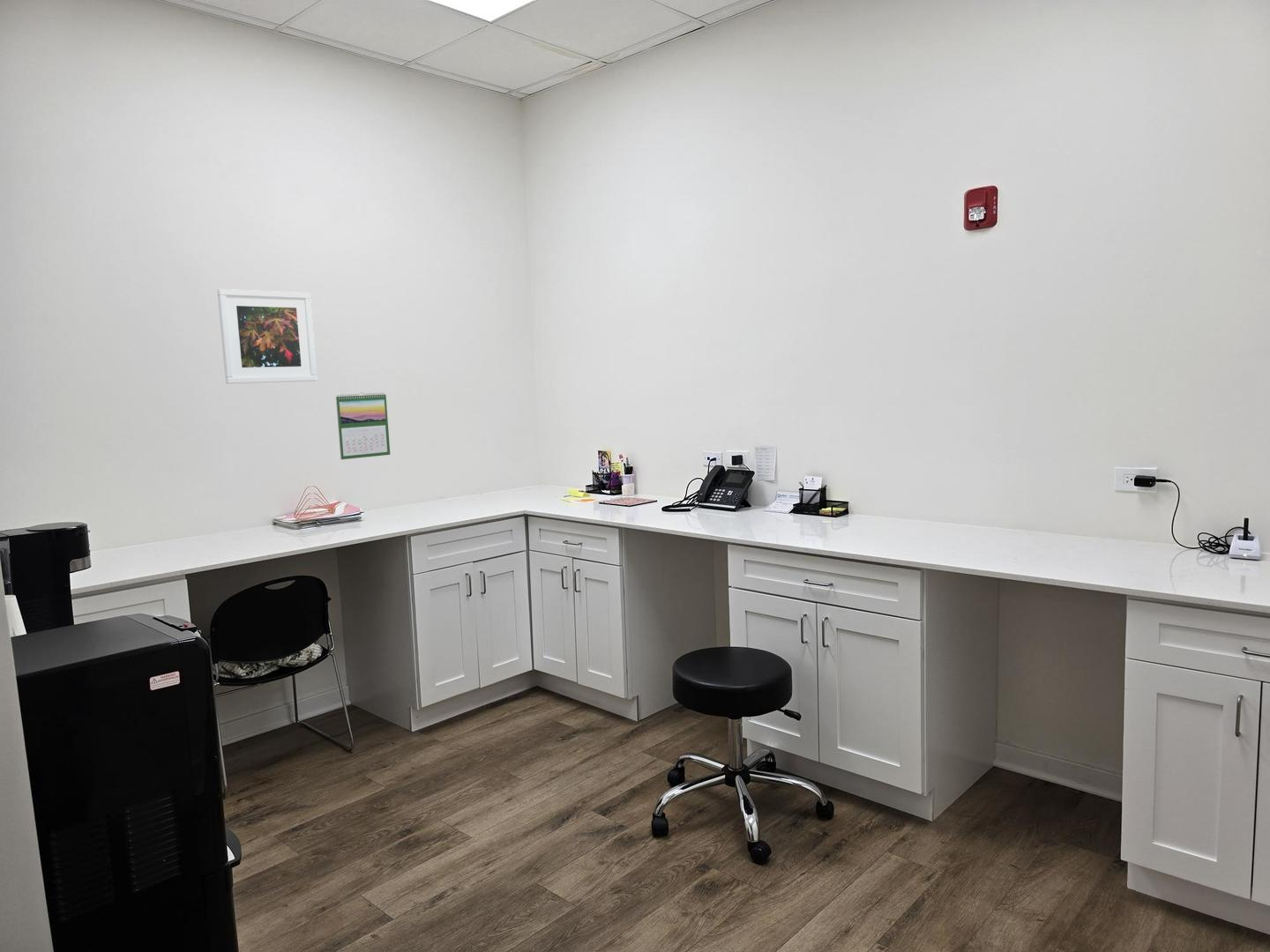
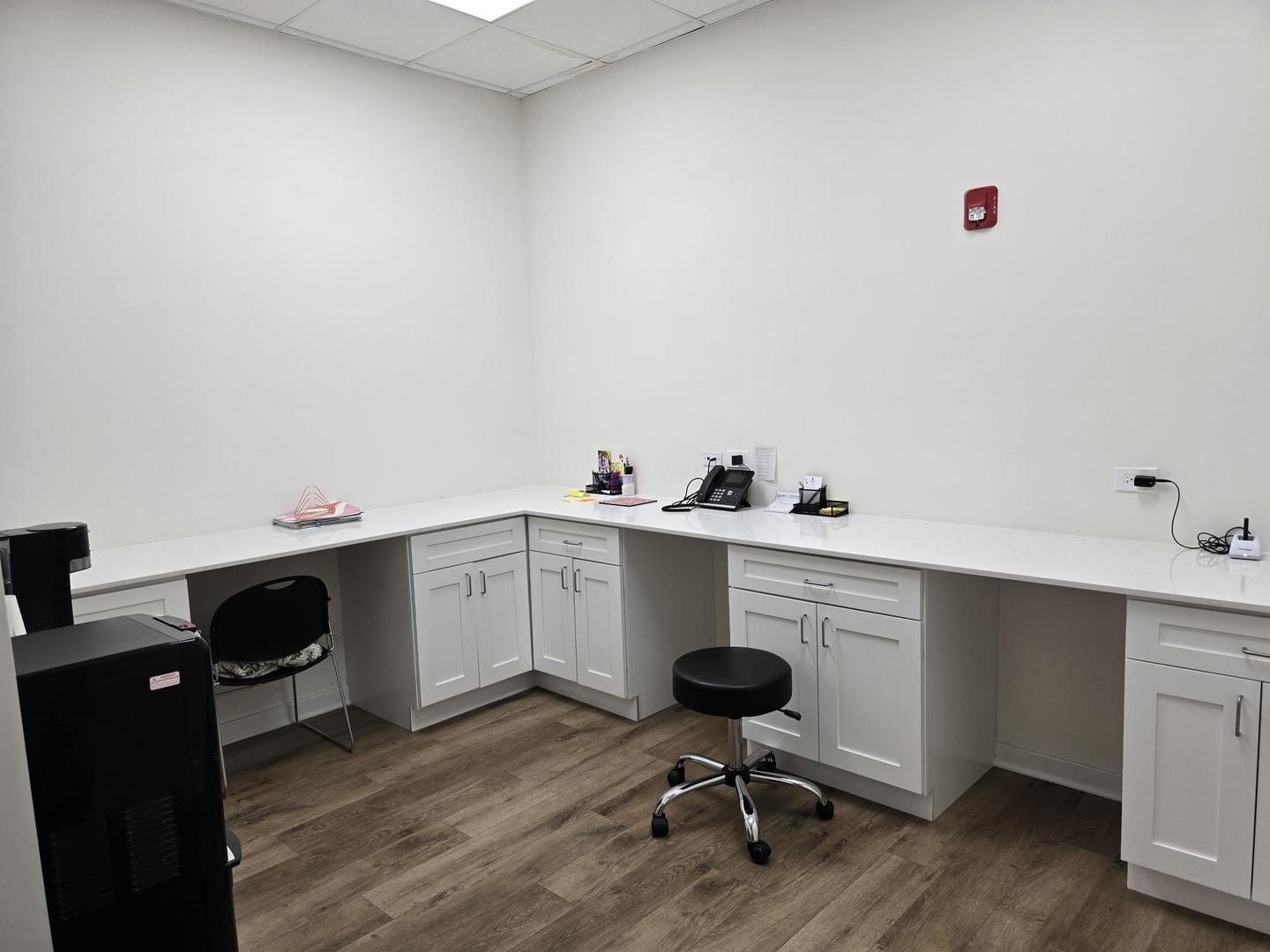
- calendar [335,391,391,460]
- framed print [216,288,317,384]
